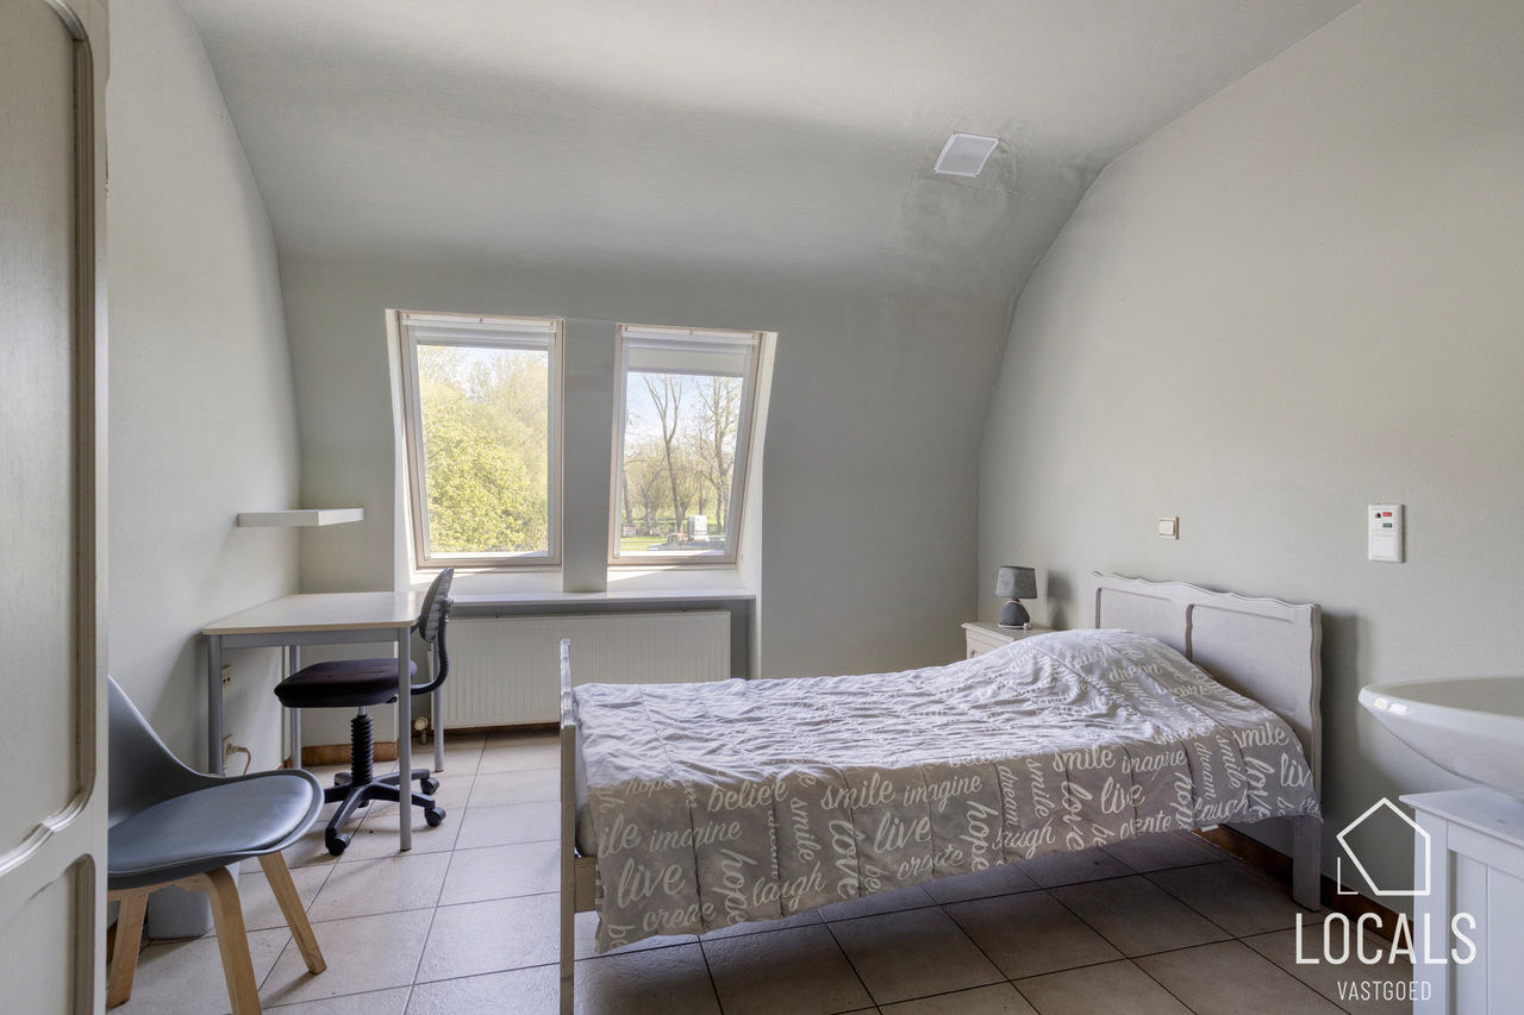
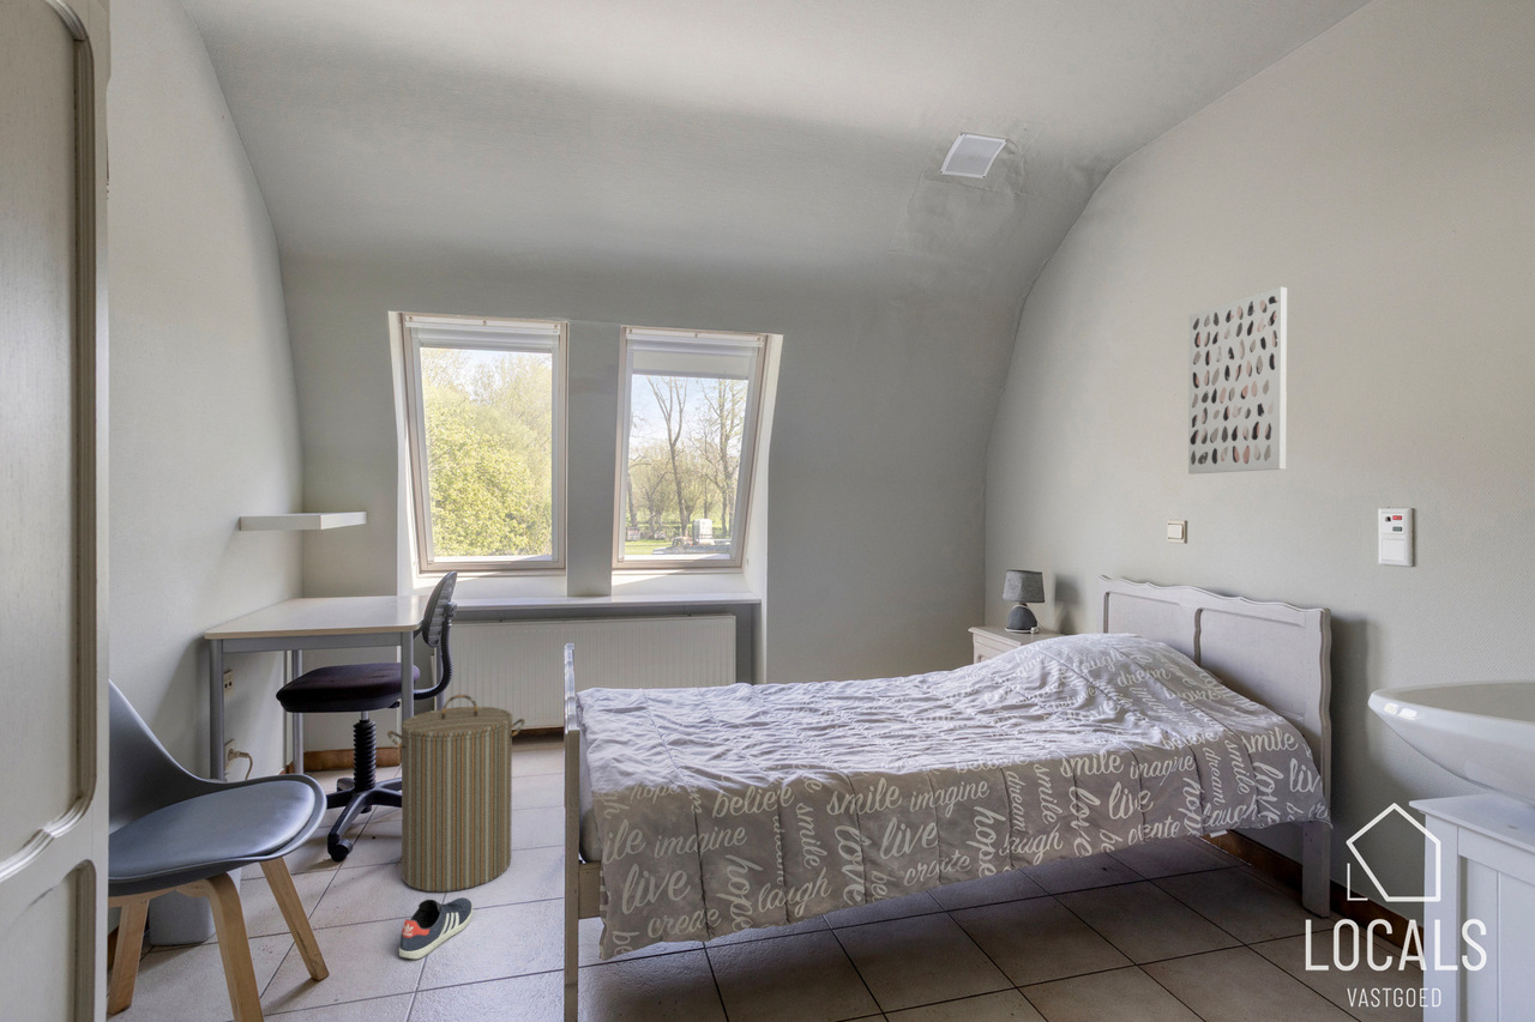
+ sneaker [398,896,474,960]
+ wall art [1187,286,1288,476]
+ laundry hamper [386,694,526,893]
